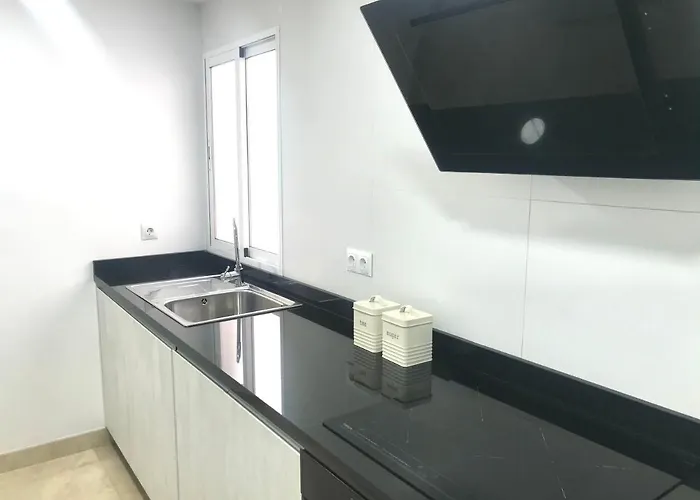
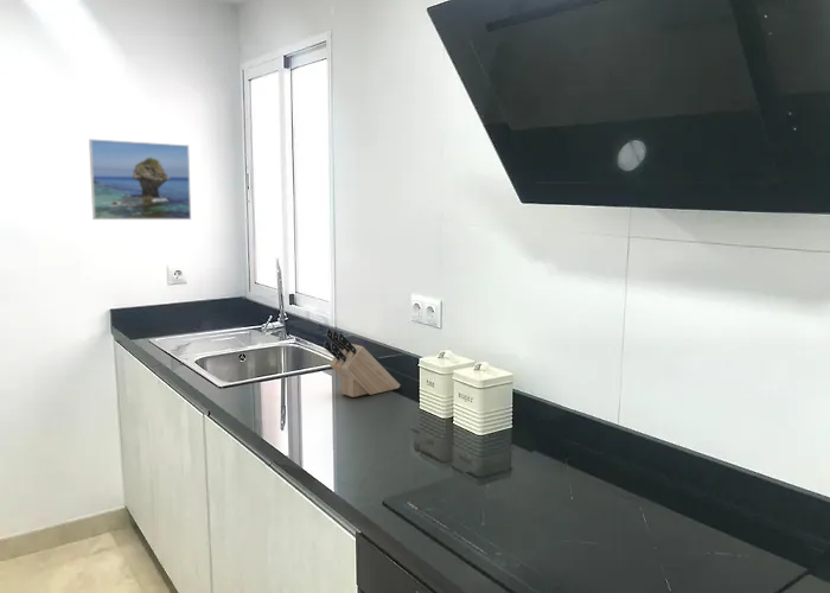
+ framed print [88,138,192,221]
+ knife block [323,327,401,398]
